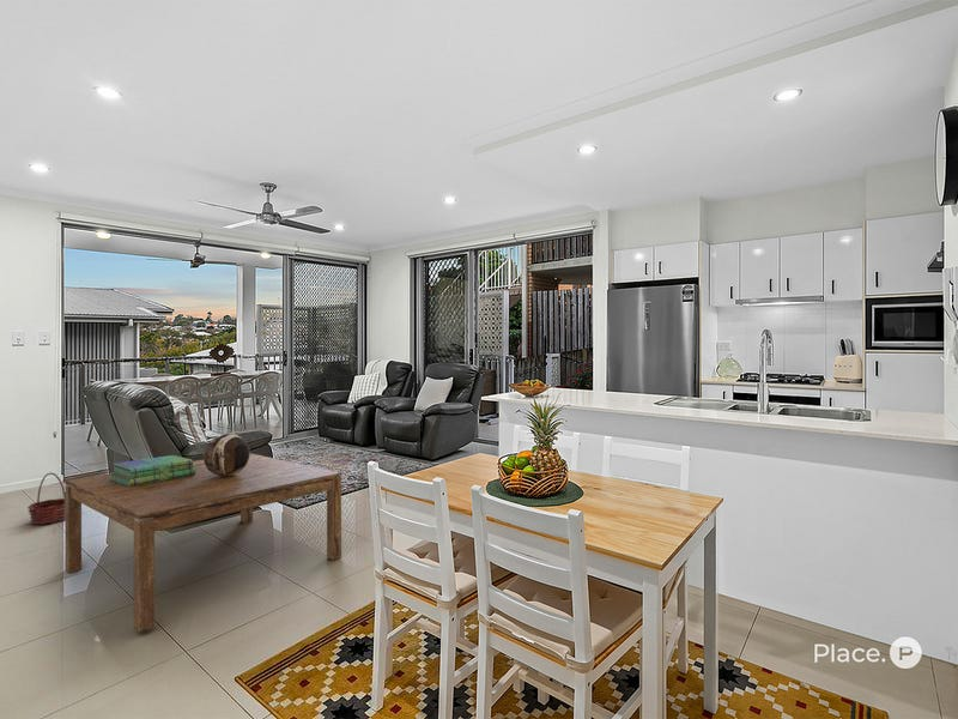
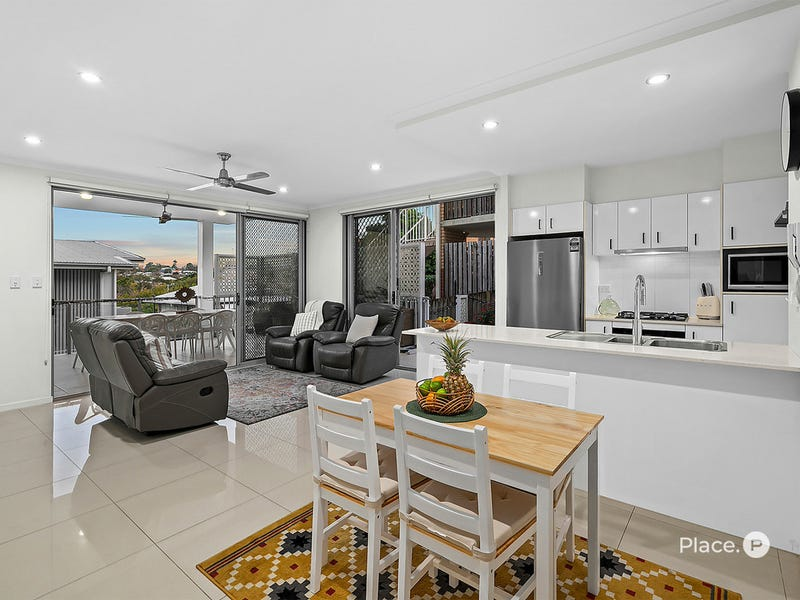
- basket [26,472,65,526]
- coffee table [63,452,342,633]
- decorative bowl [202,433,251,477]
- stack of books [109,454,196,487]
